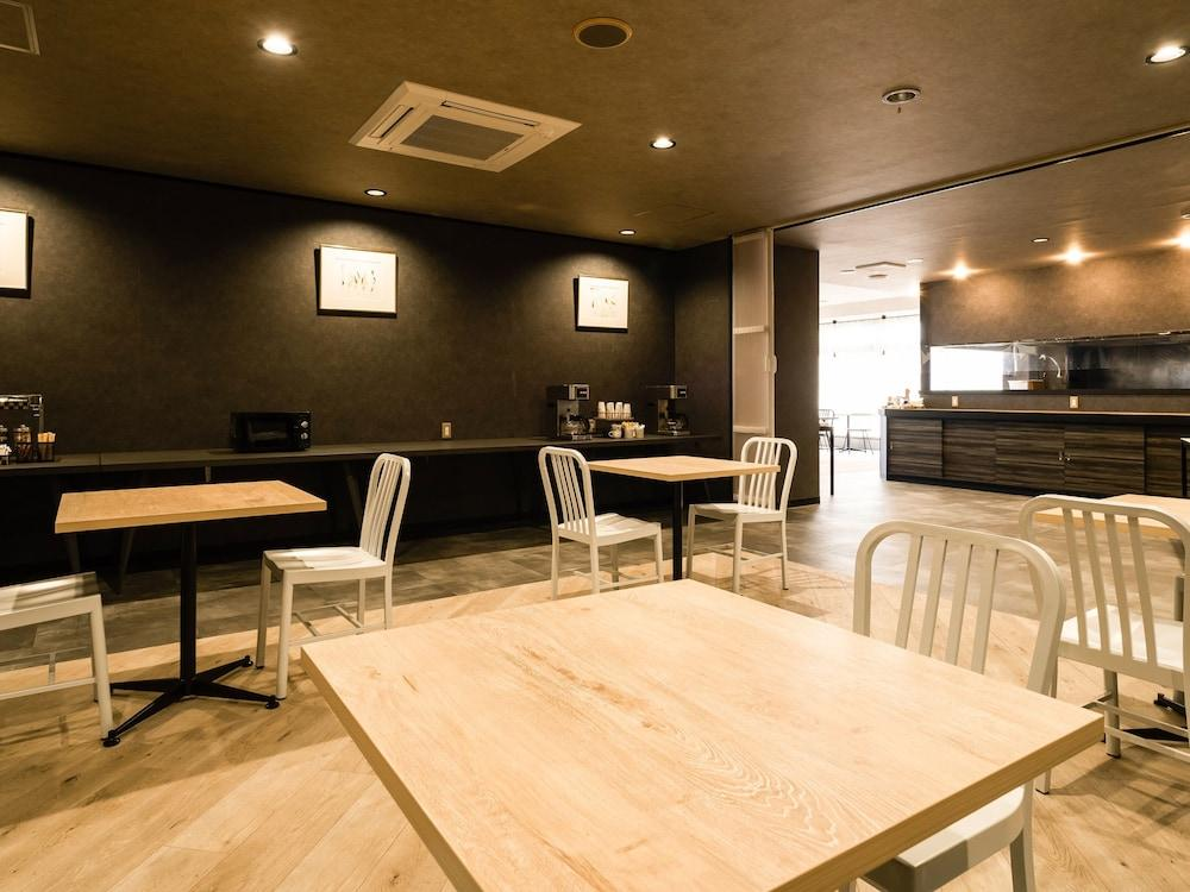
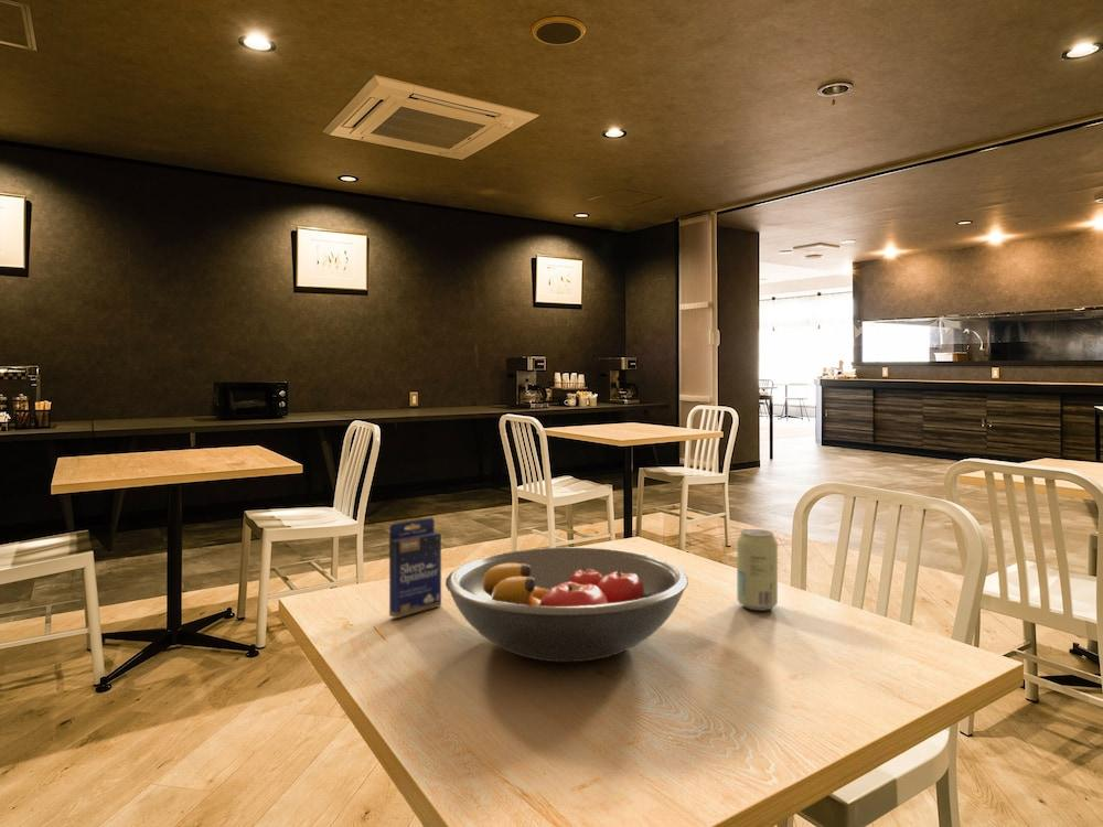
+ fruit bowl [445,546,689,663]
+ small box [388,516,442,620]
+ beverage can [736,528,779,612]
